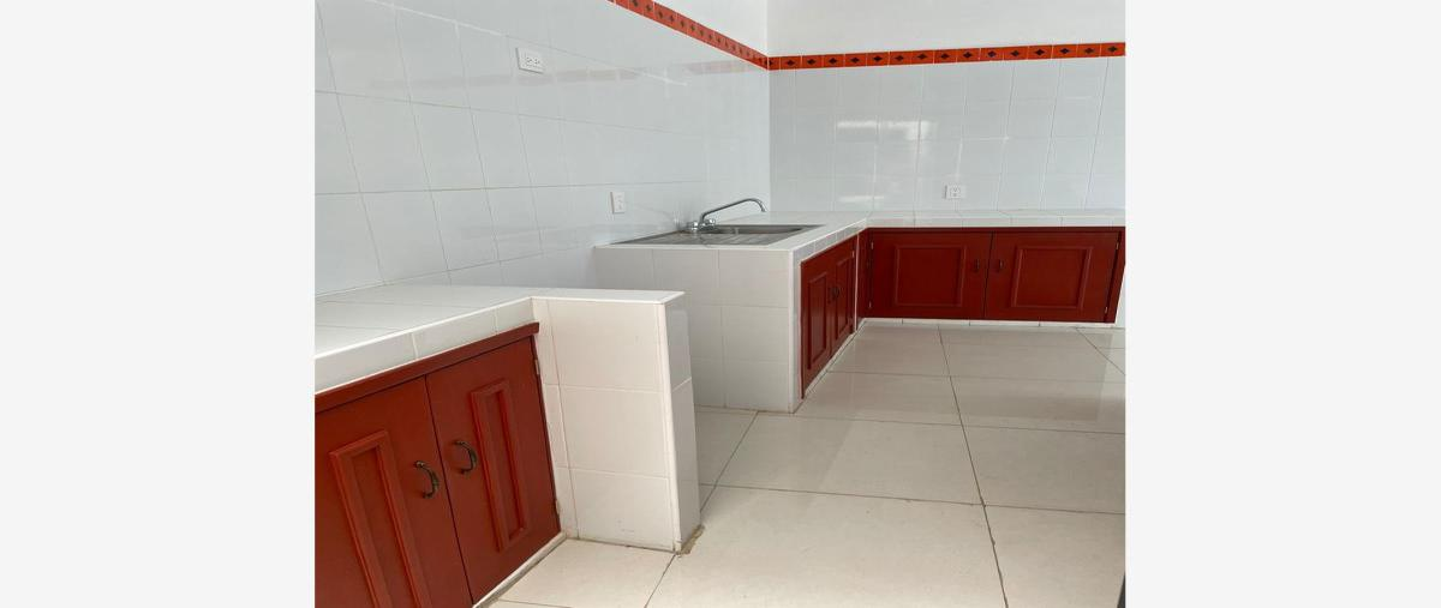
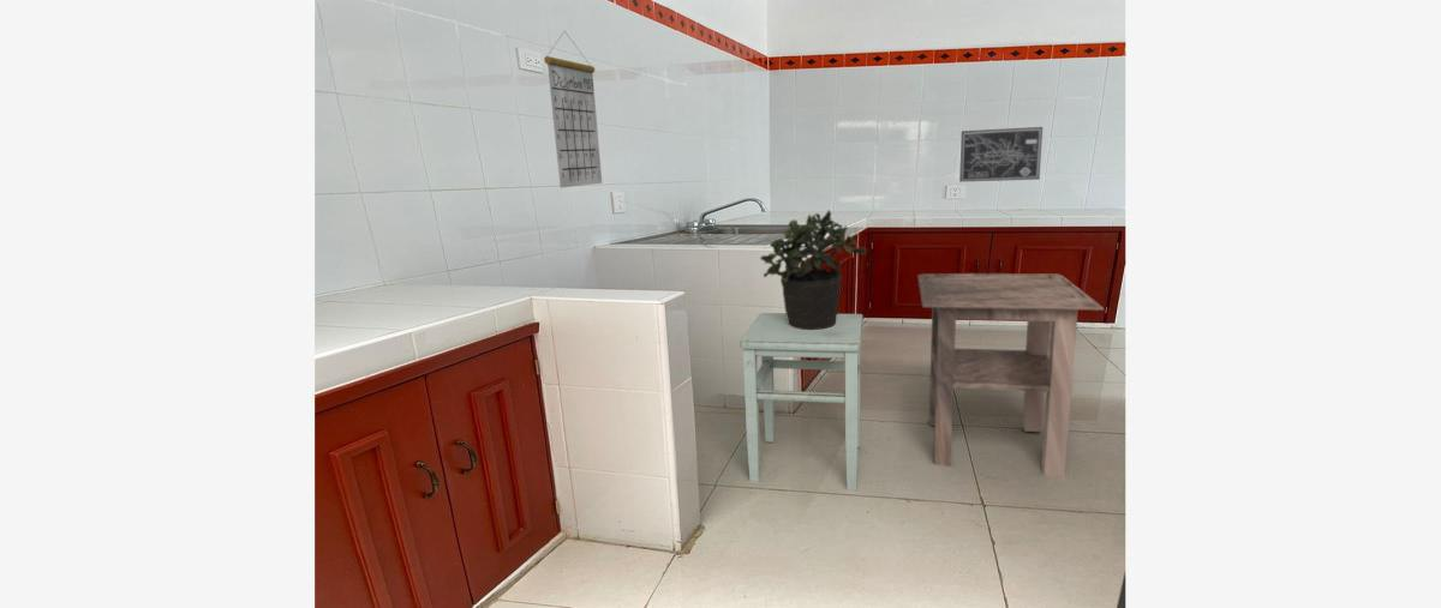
+ potted plant [759,209,868,330]
+ stool [739,312,865,492]
+ wall art [958,126,1044,183]
+ calendar [543,30,603,189]
+ side table [916,272,1105,477]
